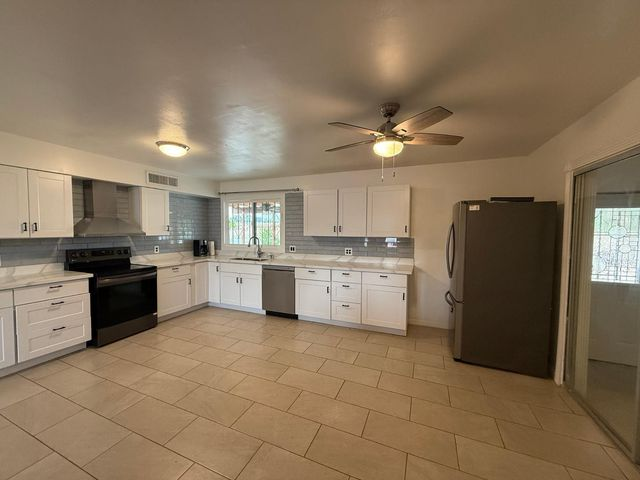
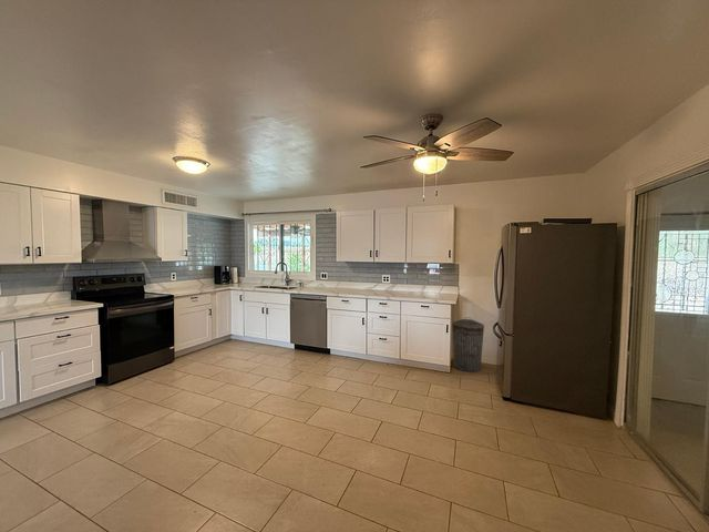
+ trash can [451,316,485,374]
